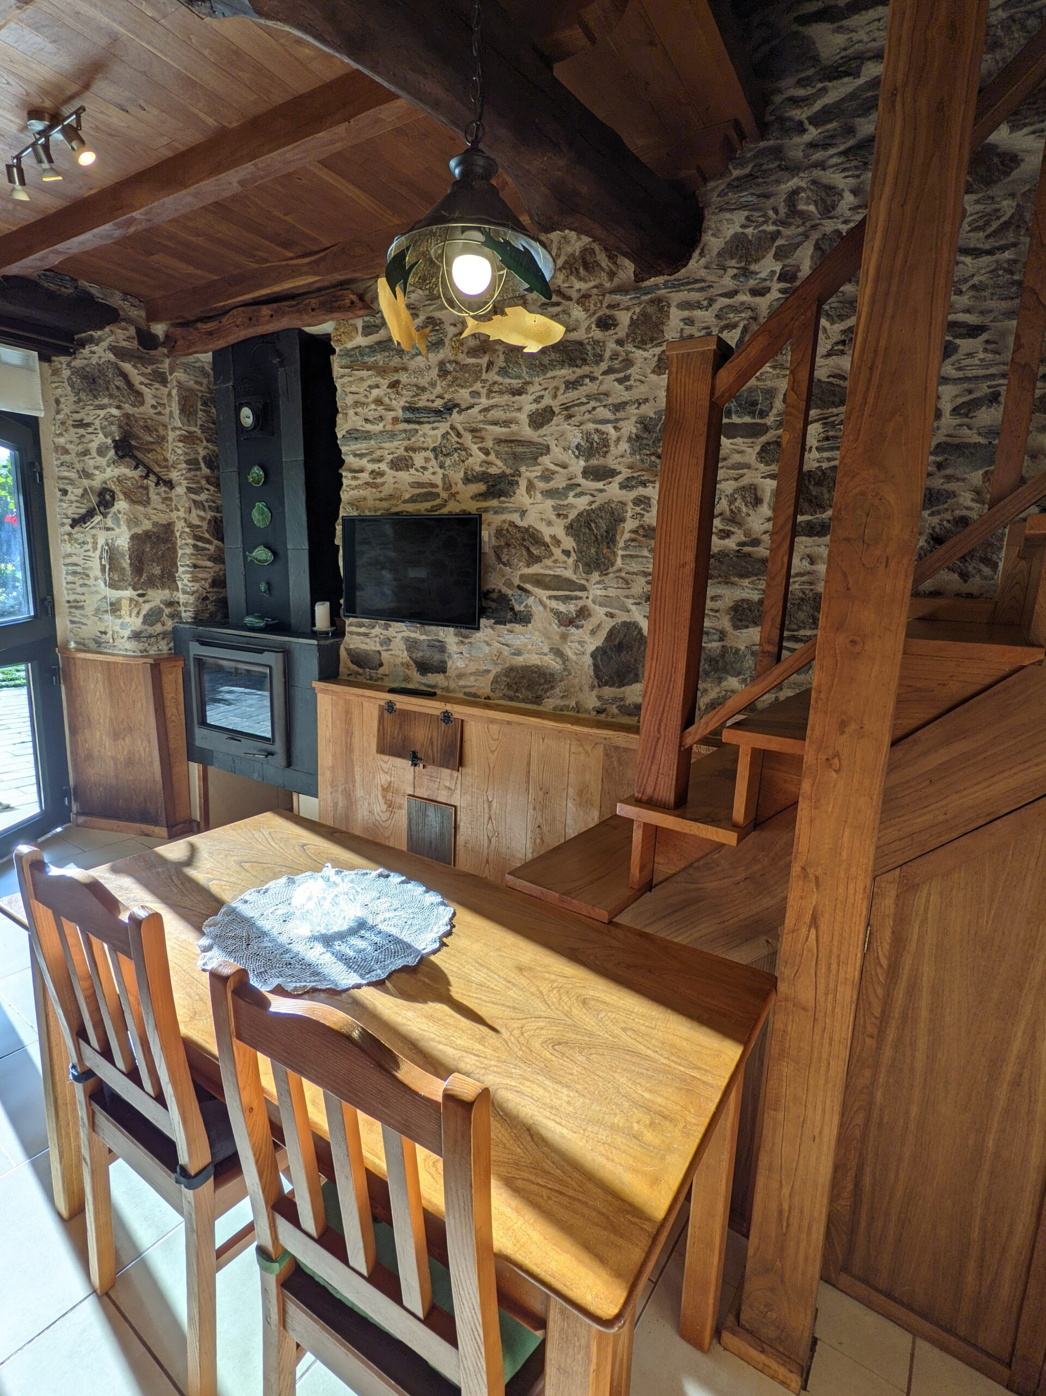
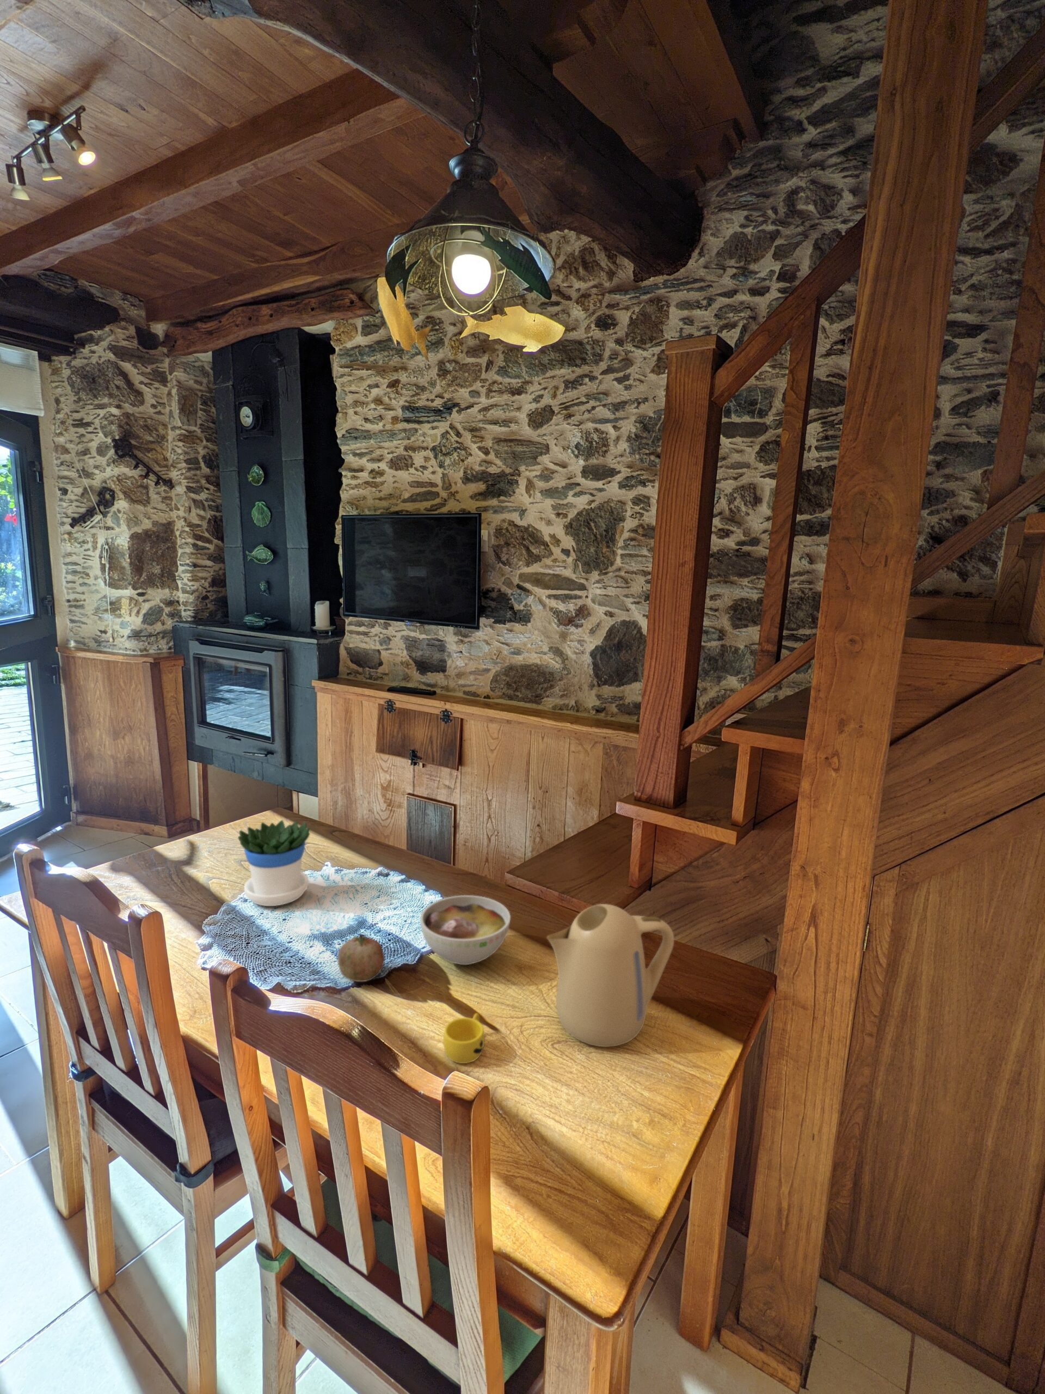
+ fruit [337,933,385,982]
+ flowerpot [237,820,311,907]
+ kettle [546,903,674,1047]
+ bowl [419,895,512,966]
+ cup [442,1012,485,1064]
